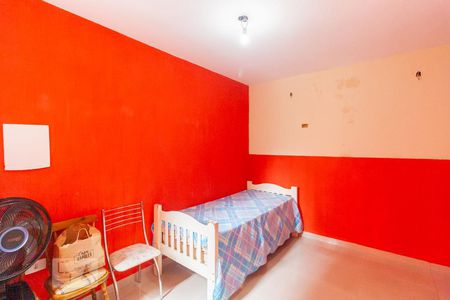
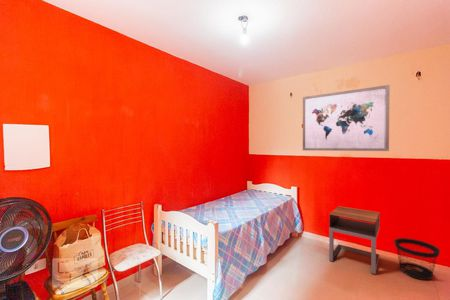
+ nightstand [328,205,381,275]
+ wastebasket [393,237,441,281]
+ wall art [302,84,390,152]
